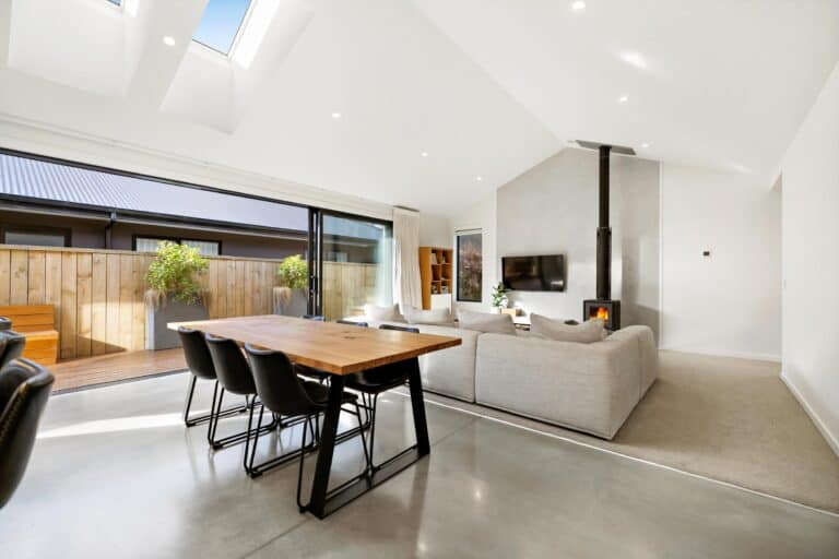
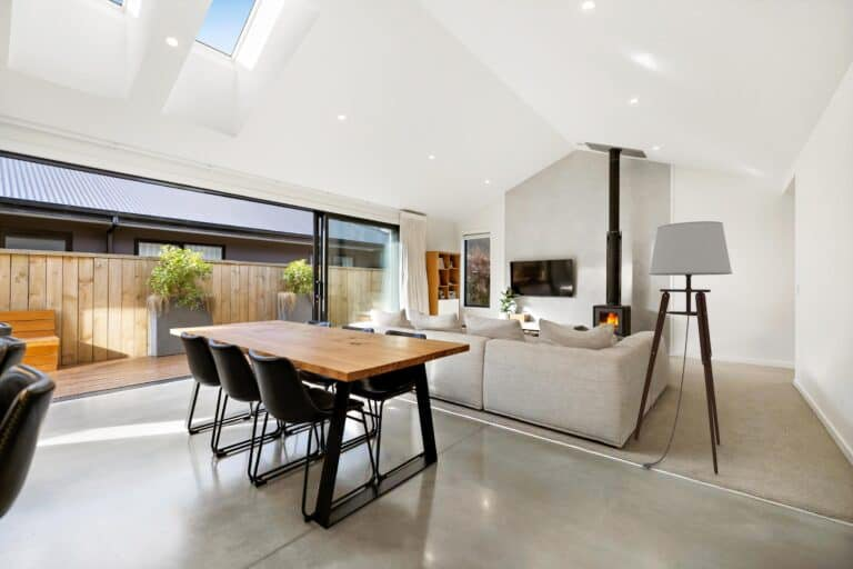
+ floor lamp [633,220,733,476]
